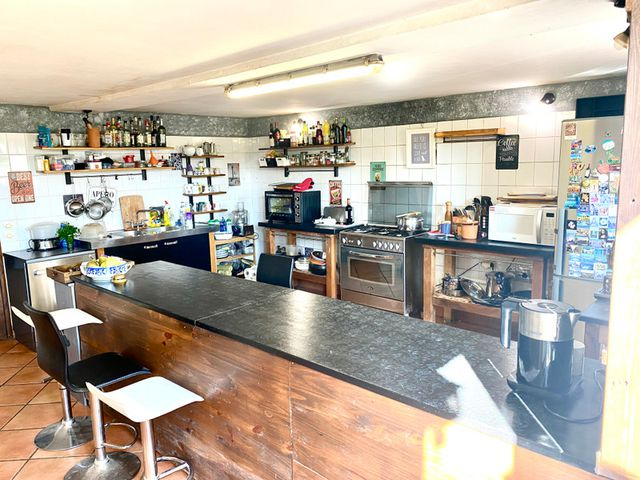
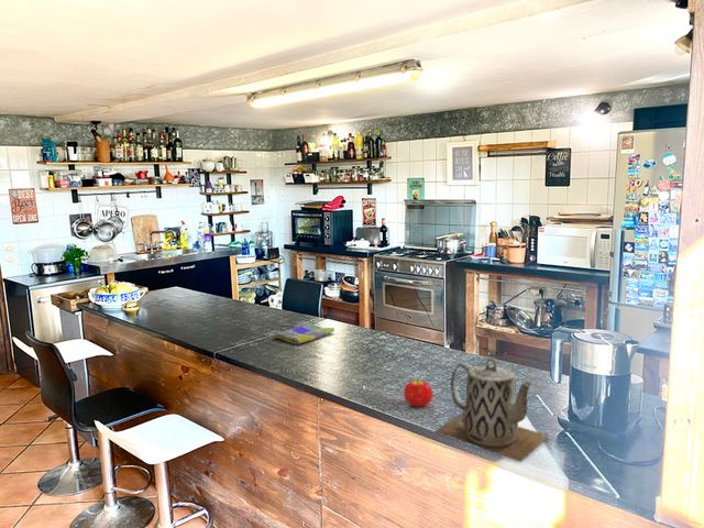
+ teapot [433,358,550,462]
+ dish towel [272,322,336,345]
+ fruit [403,378,433,408]
